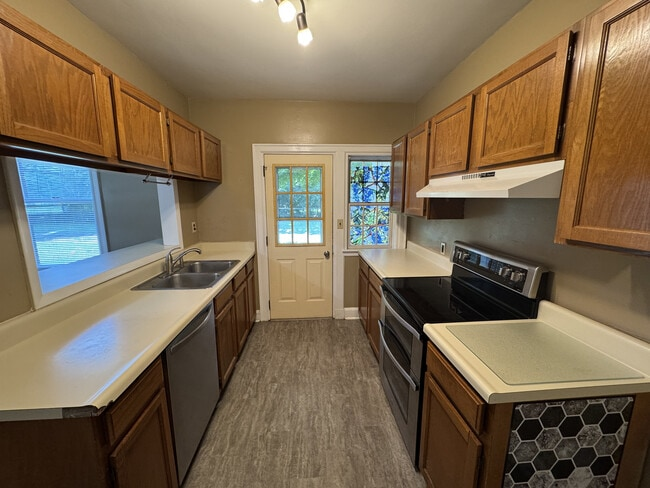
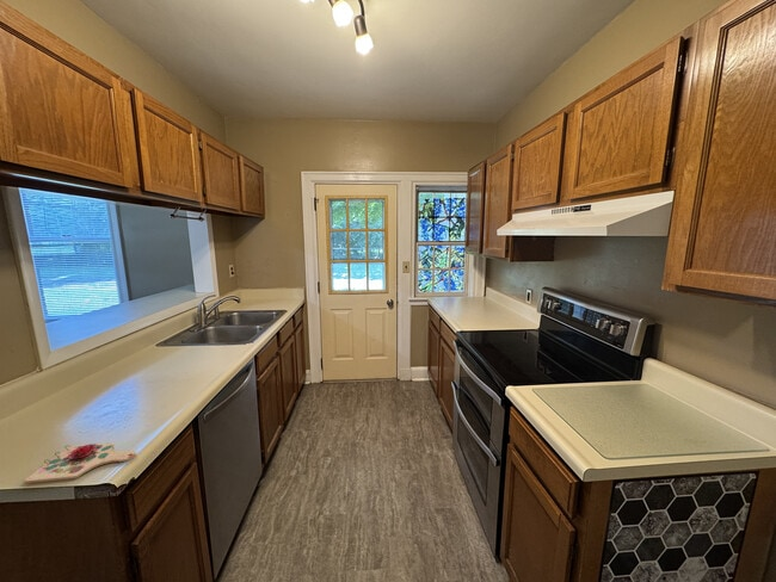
+ cutting board [24,441,137,484]
